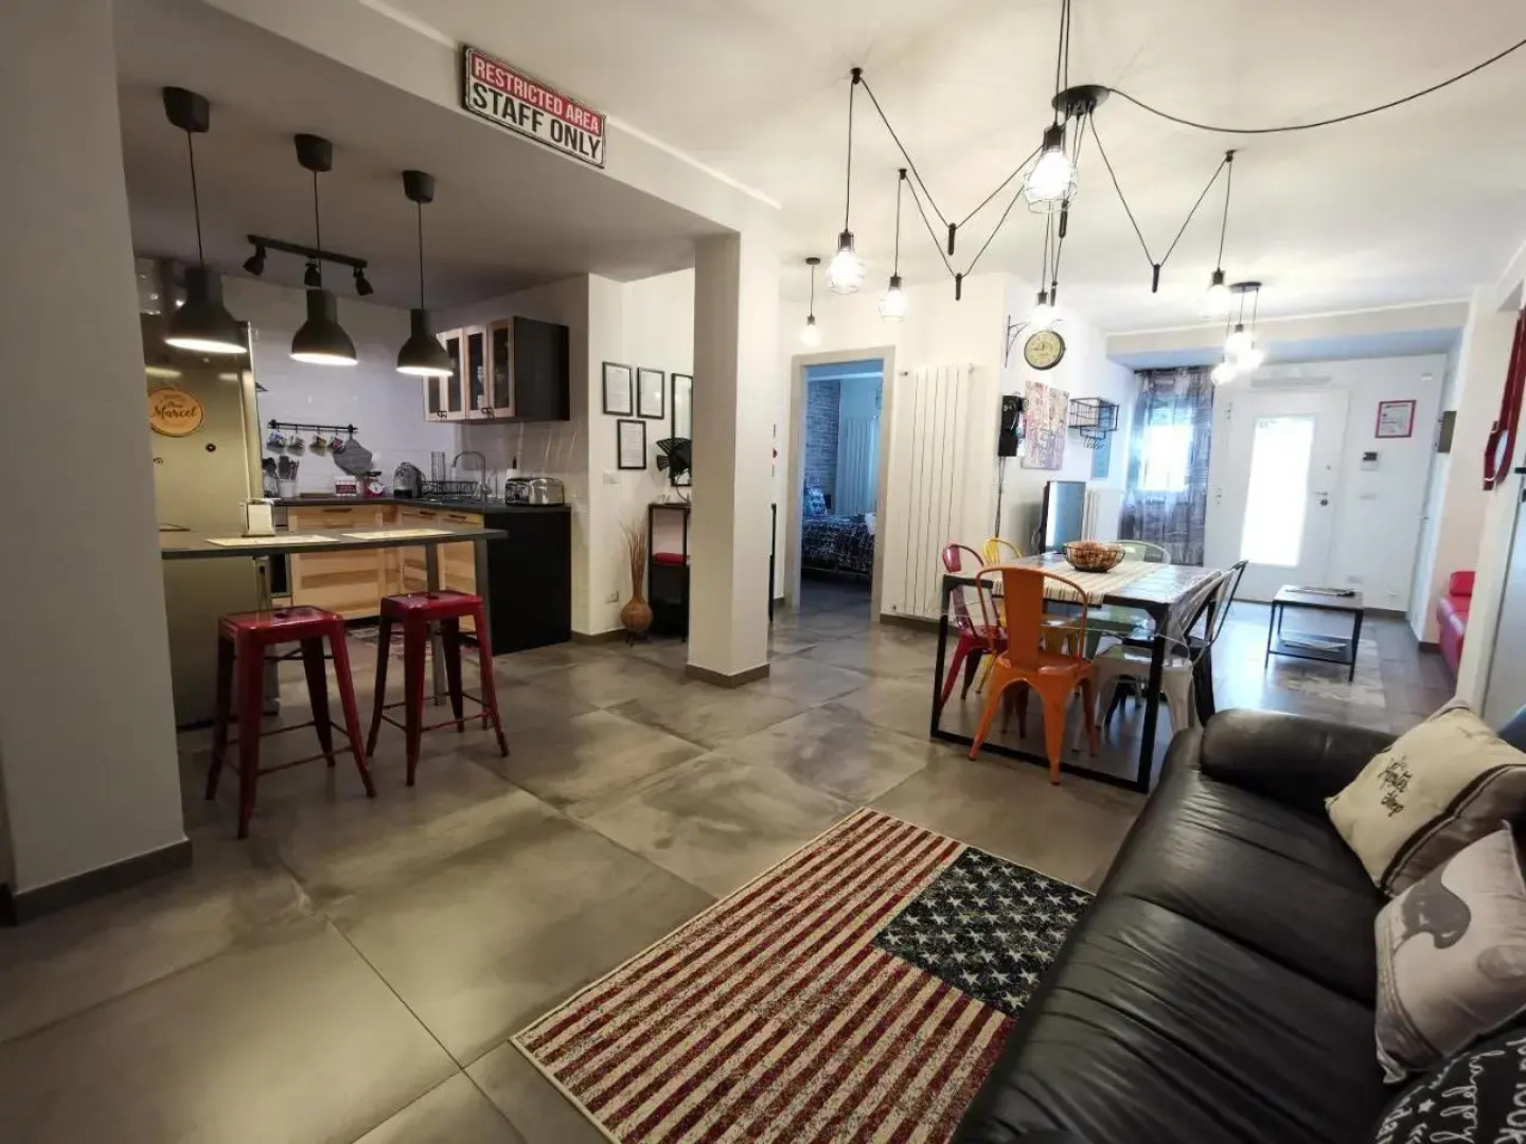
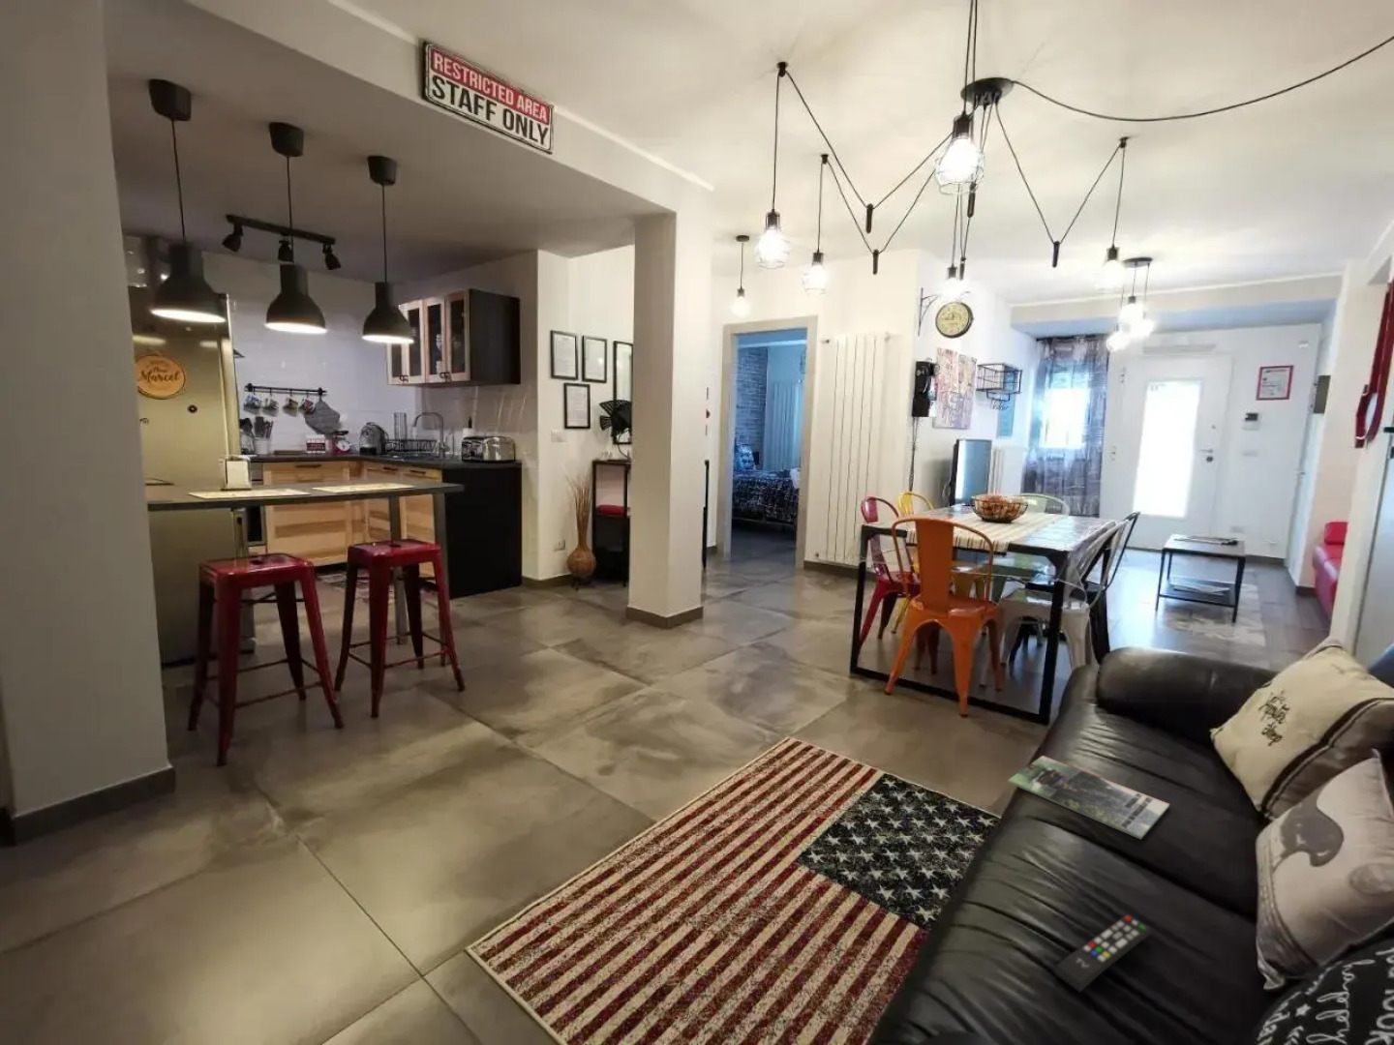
+ magazine [1007,755,1170,840]
+ remote control [1054,912,1153,993]
